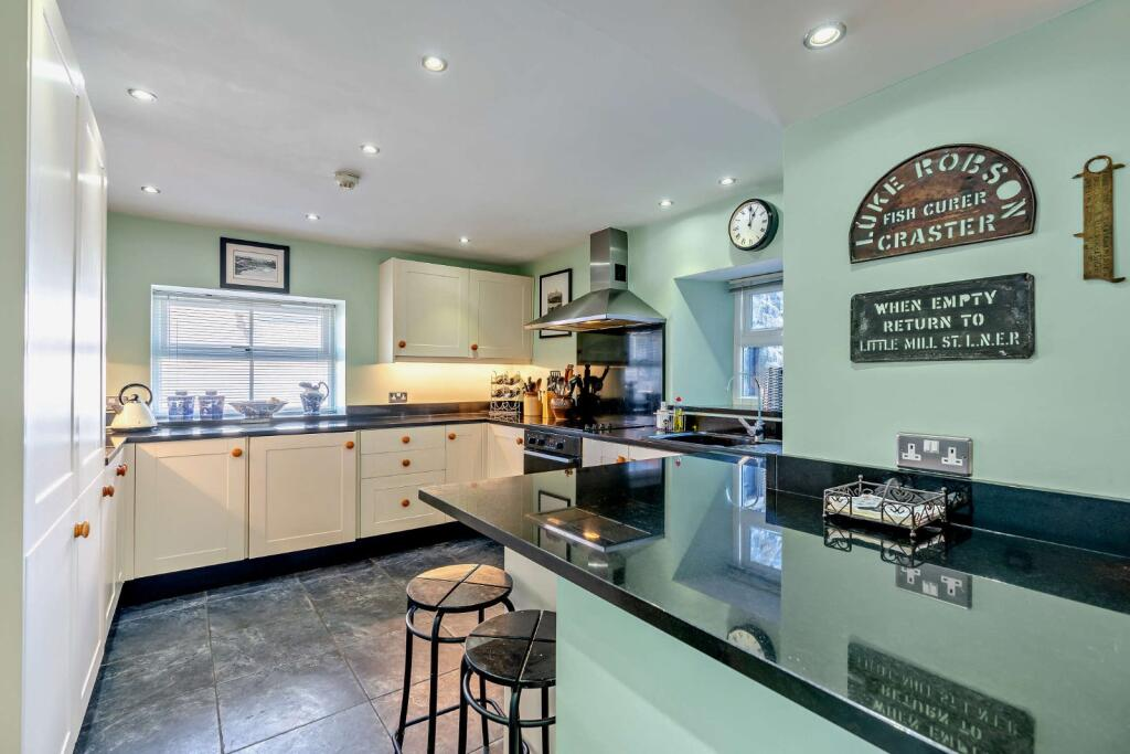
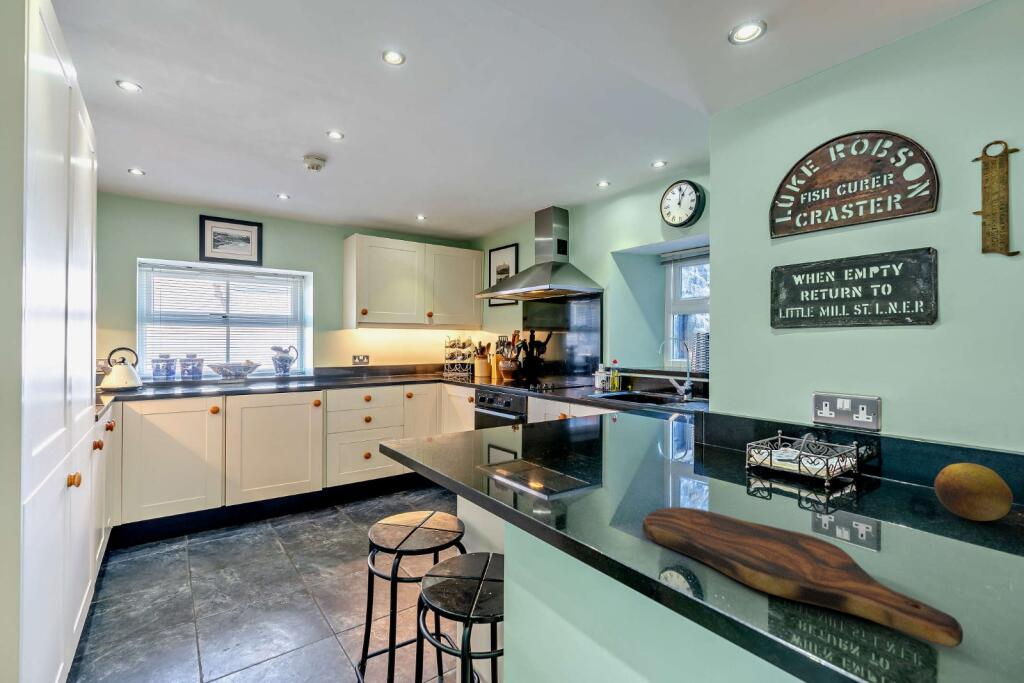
+ cutting board [641,506,964,649]
+ fruit [933,462,1014,522]
